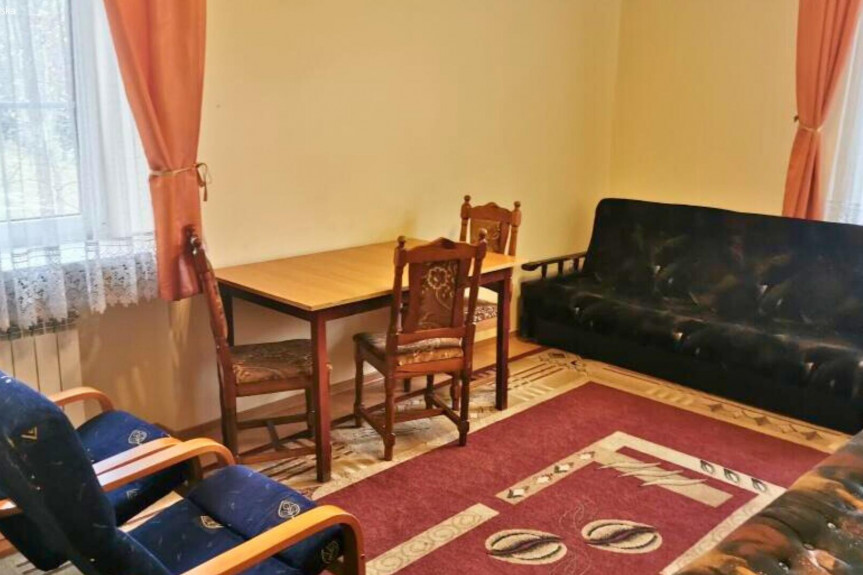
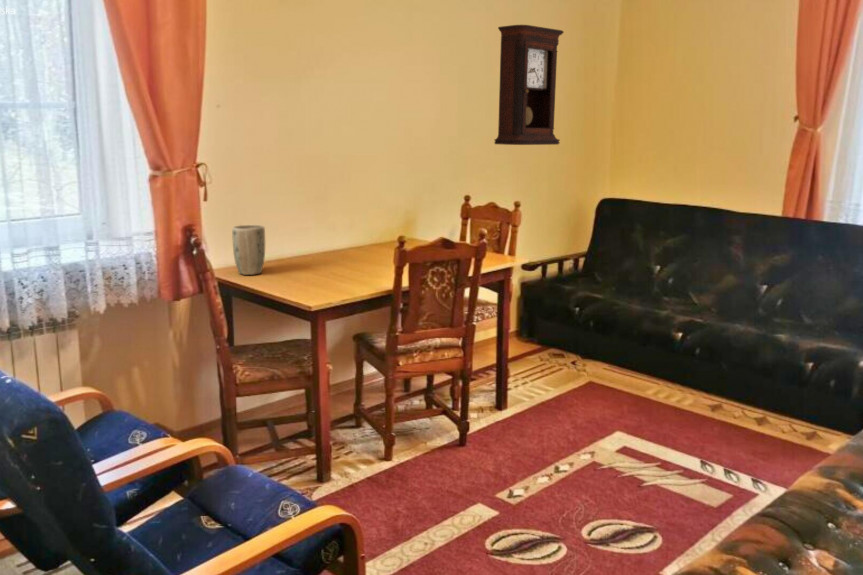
+ plant pot [231,224,266,276]
+ pendulum clock [493,24,565,146]
